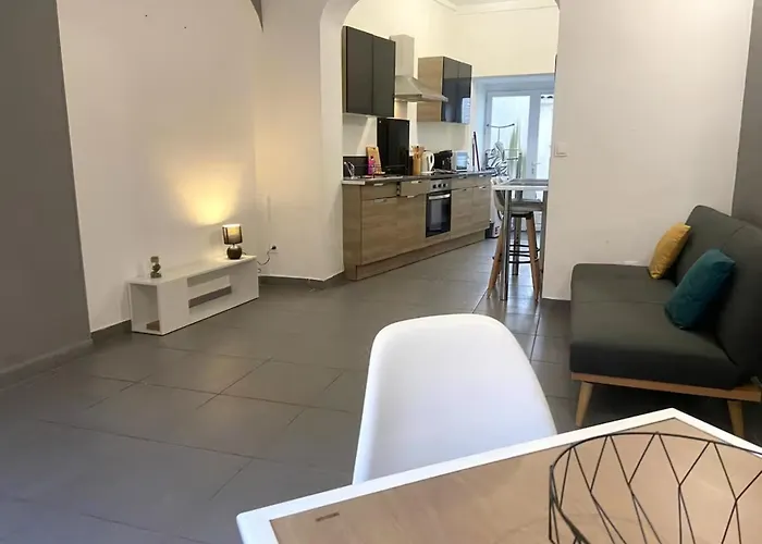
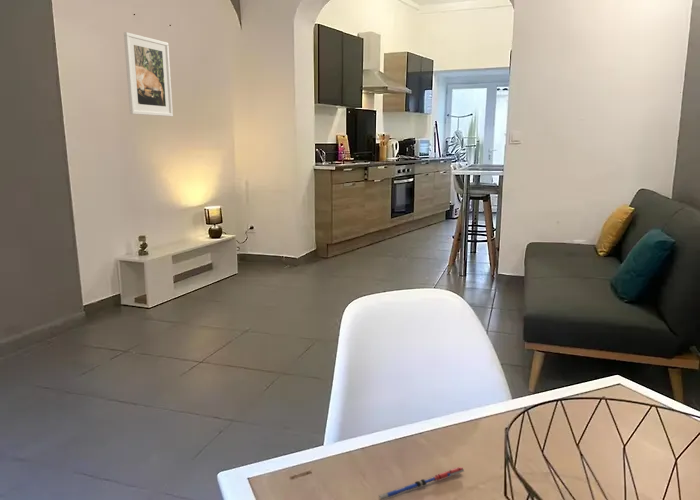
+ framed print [123,31,174,117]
+ pen [378,466,465,500]
